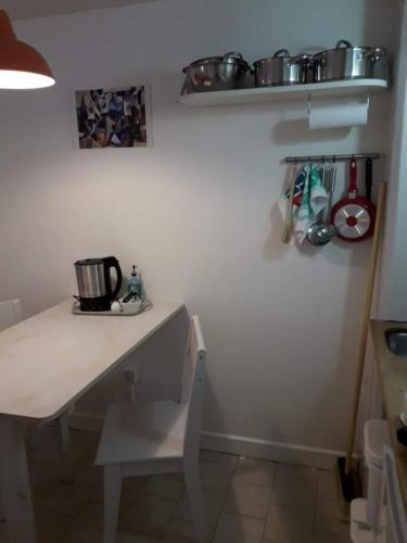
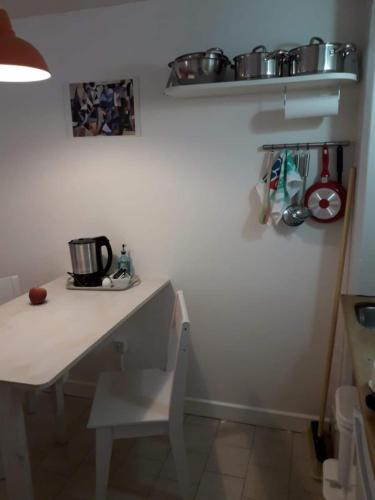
+ fruit [28,286,48,305]
